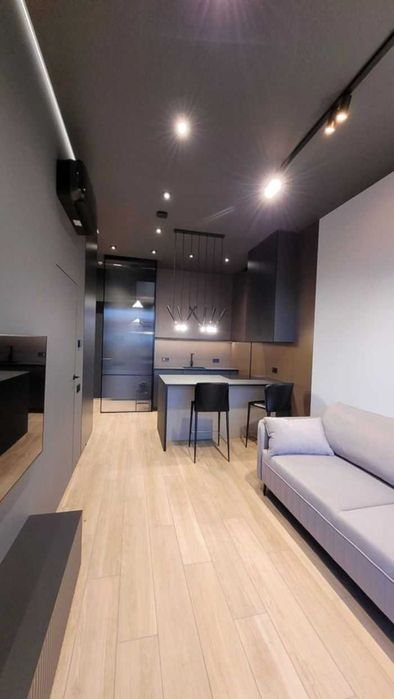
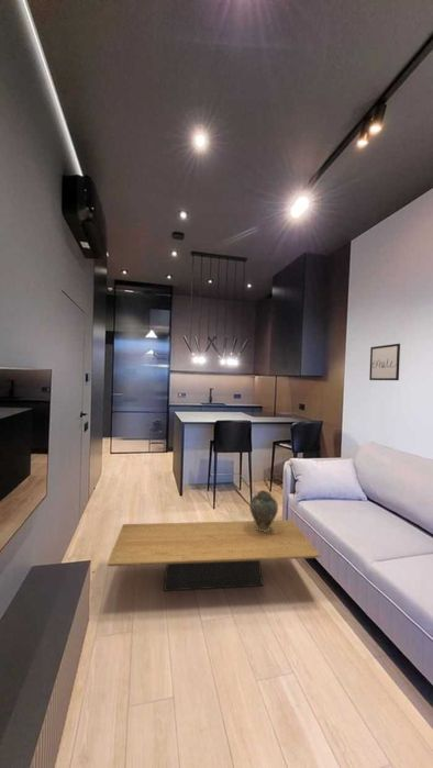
+ wall art [368,343,401,381]
+ vase [248,489,279,532]
+ coffee table [106,519,321,592]
